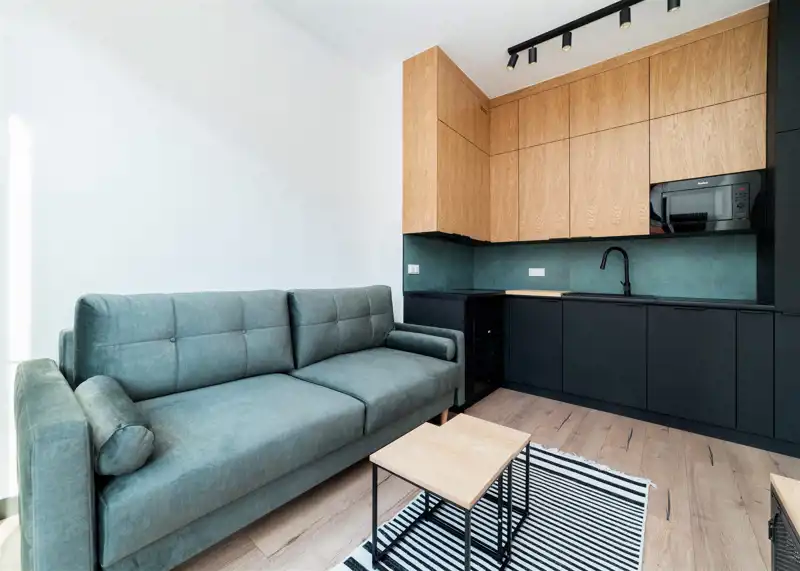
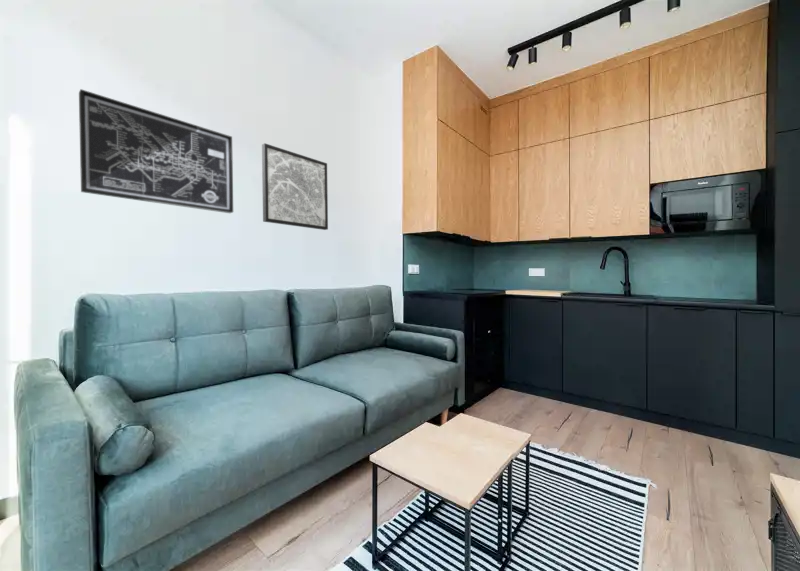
+ wall art [261,142,329,231]
+ wall art [78,88,234,214]
